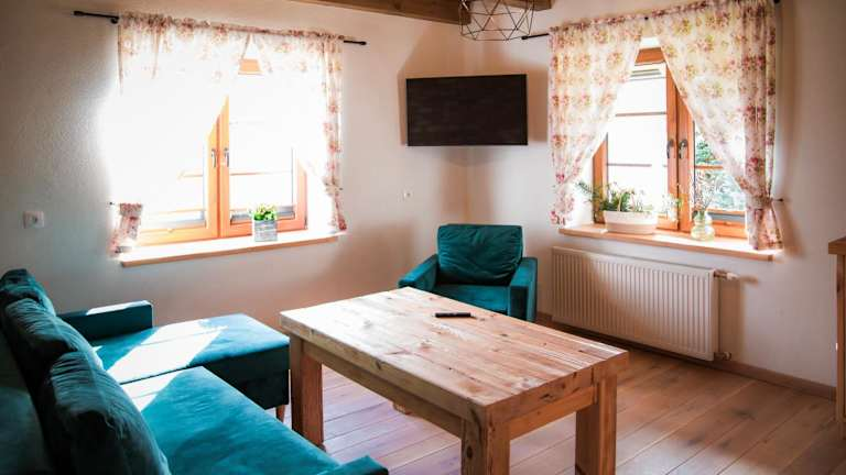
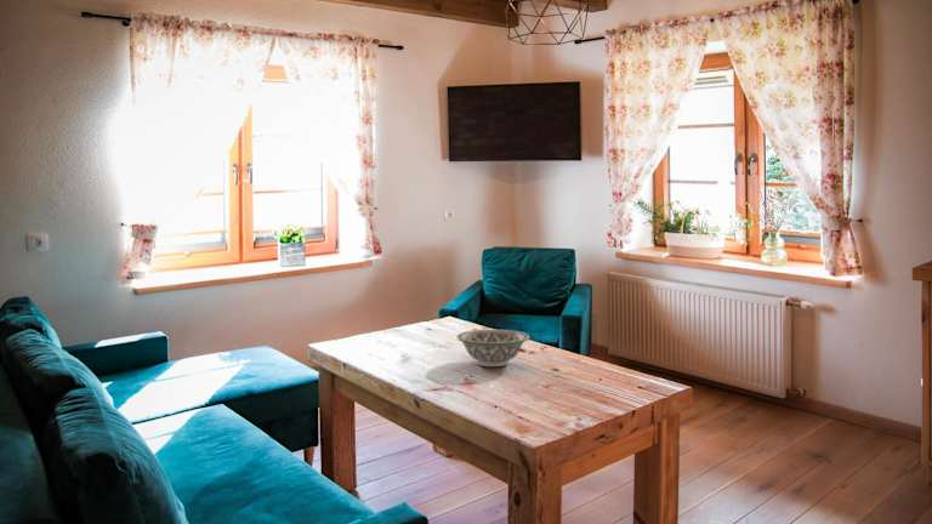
+ decorative bowl [455,329,530,368]
